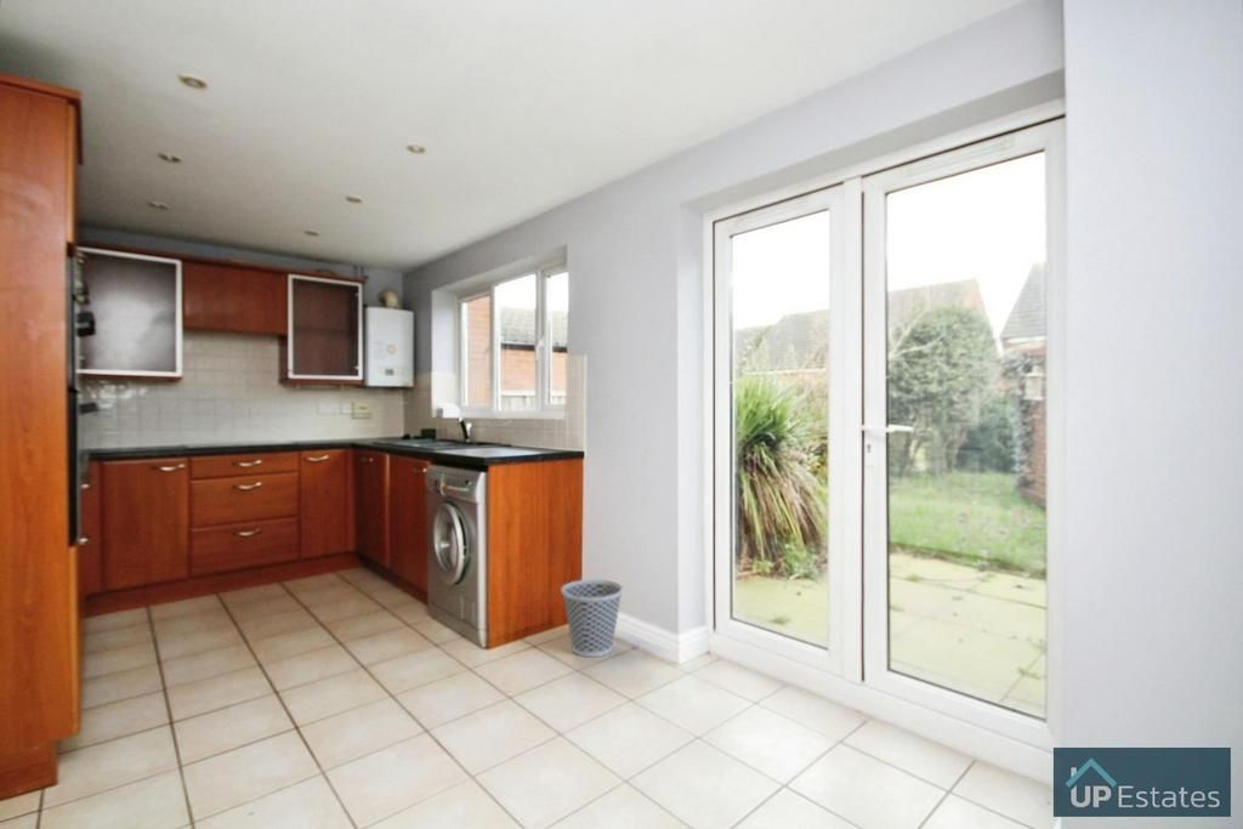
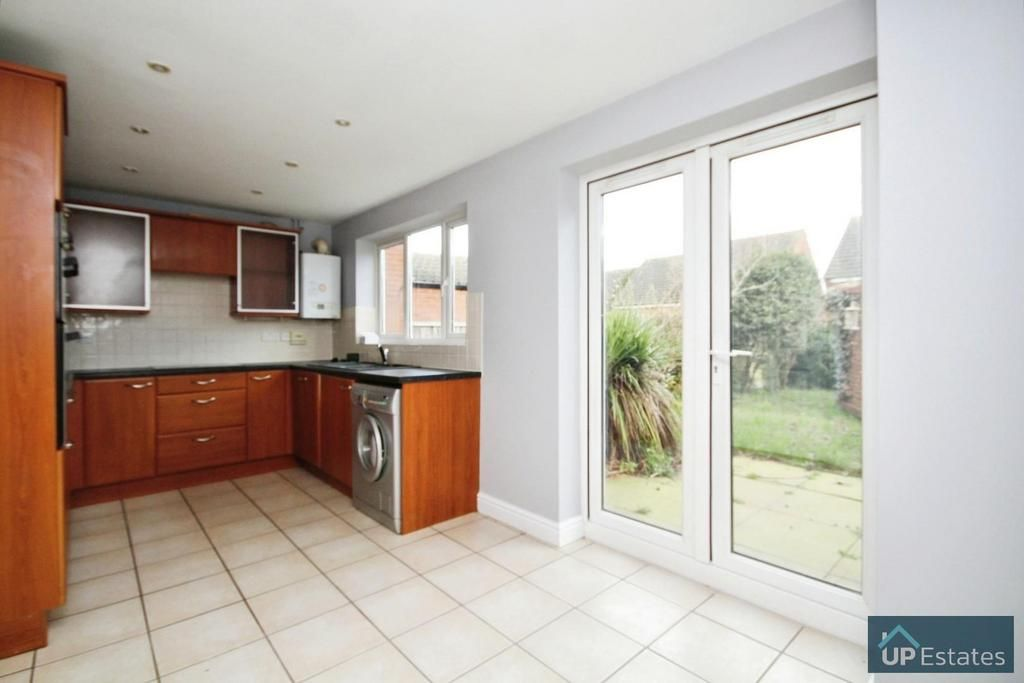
- wastebasket [561,578,624,658]
